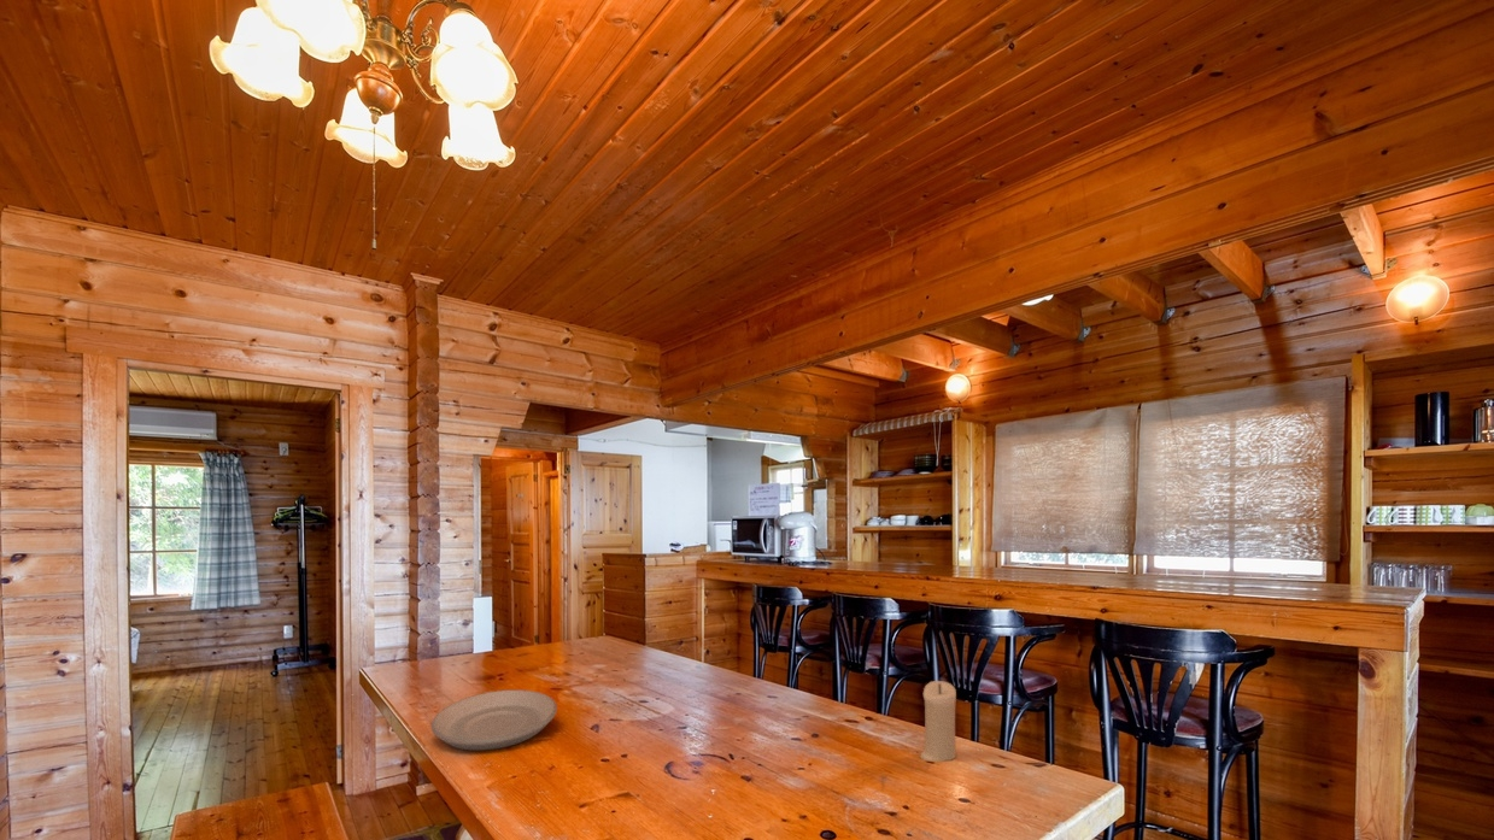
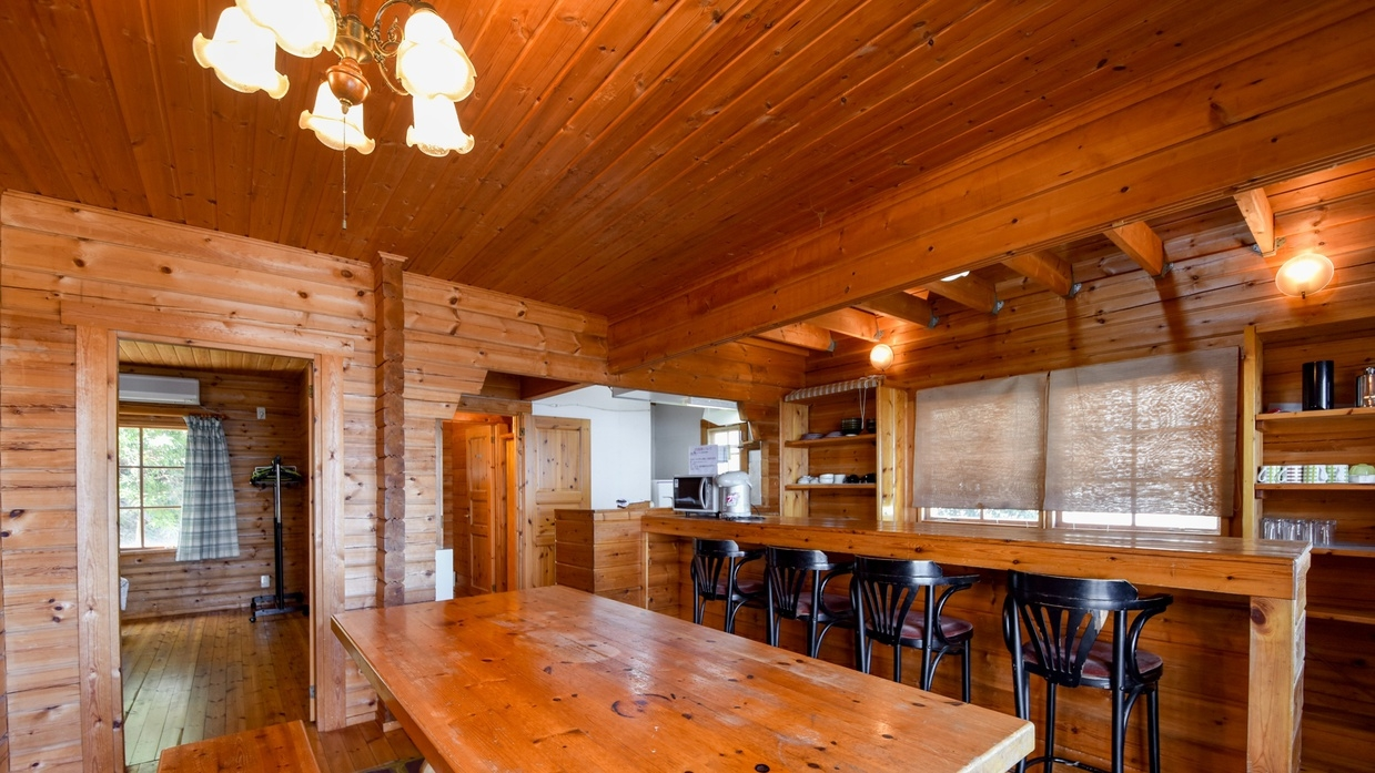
- candle [919,680,957,763]
- plate [430,688,558,752]
